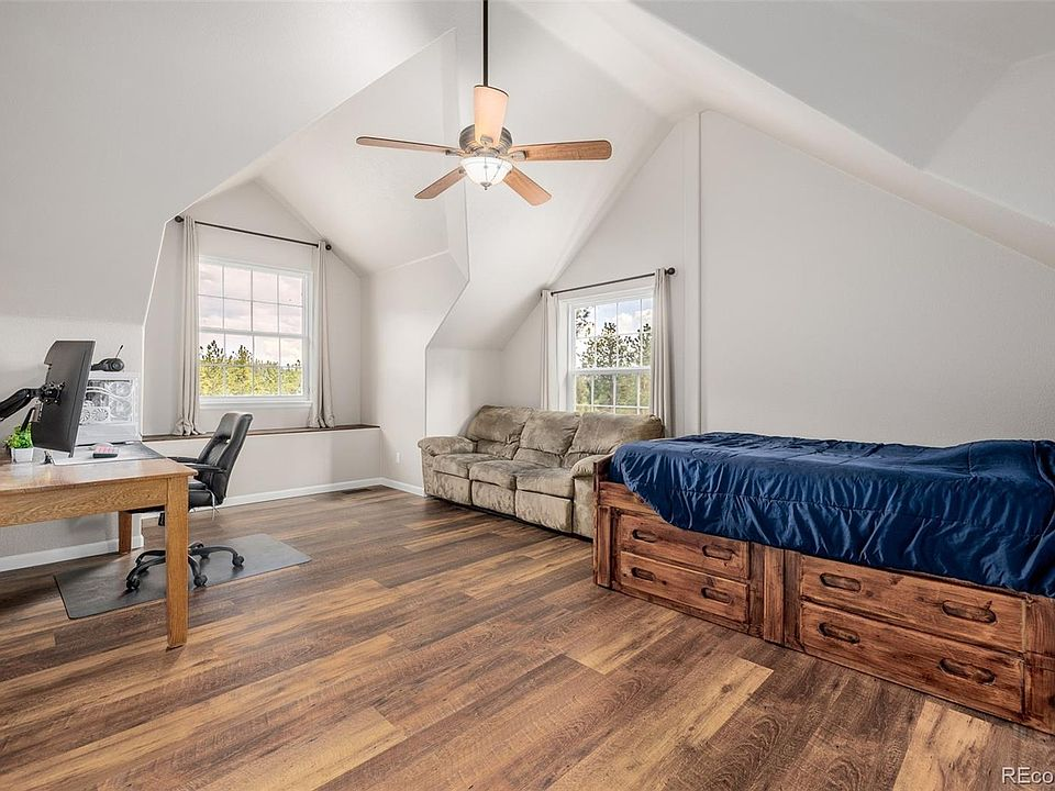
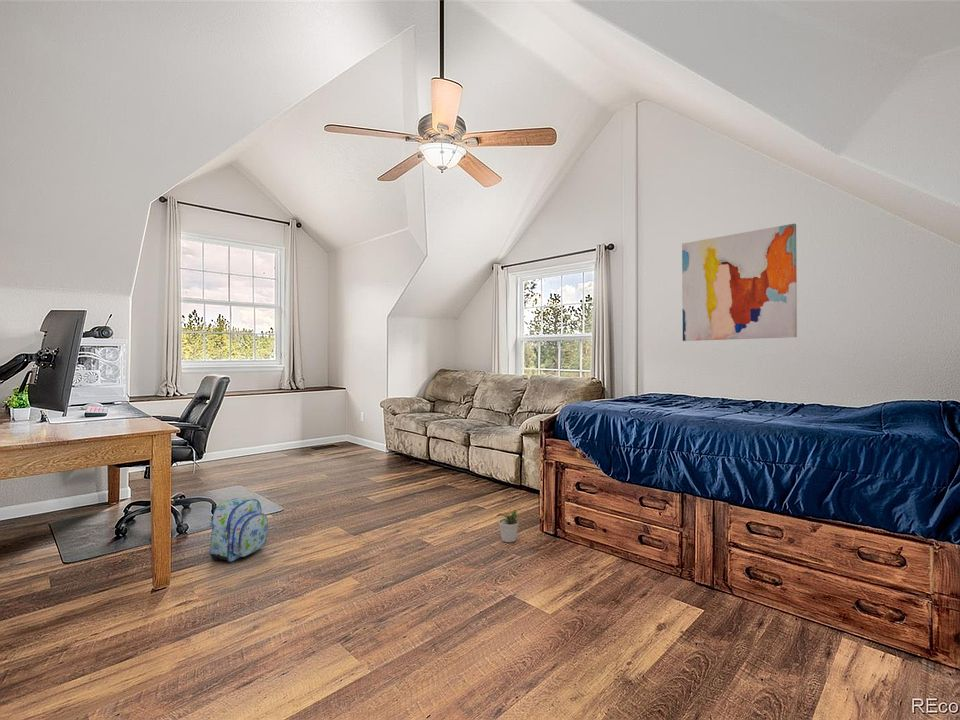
+ potted plant [498,509,521,543]
+ wall art [681,222,798,342]
+ backpack [209,497,269,563]
